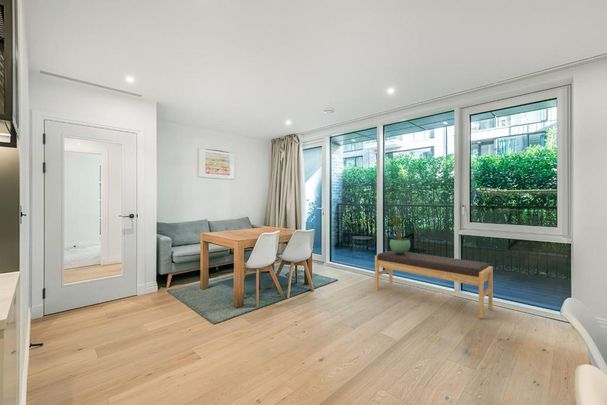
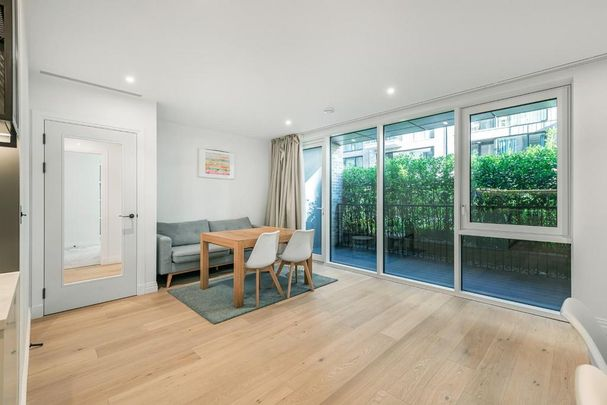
- bench [374,250,494,319]
- potted plant [389,214,411,254]
